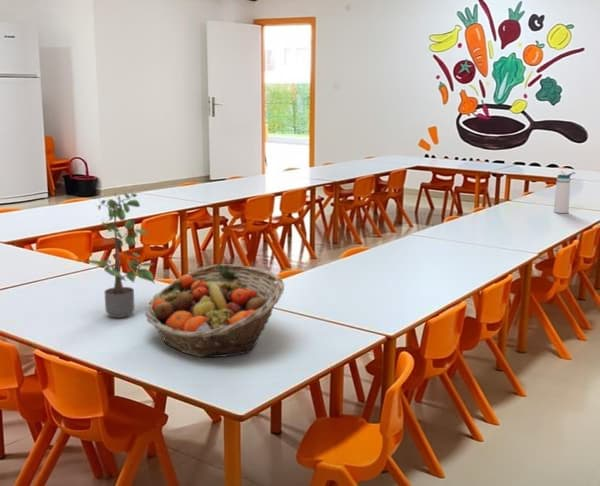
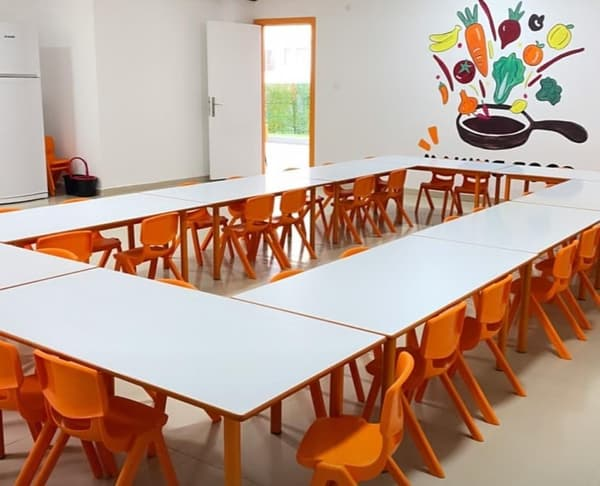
- potted plant [87,188,156,319]
- fruit basket [144,263,285,358]
- water bottle [553,170,576,214]
